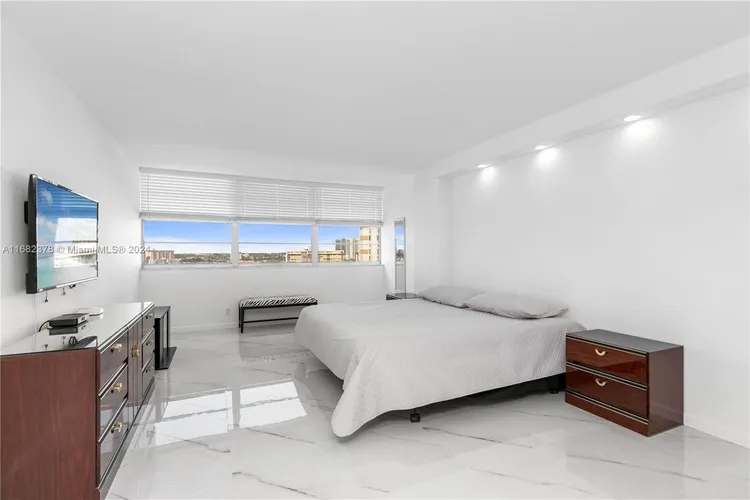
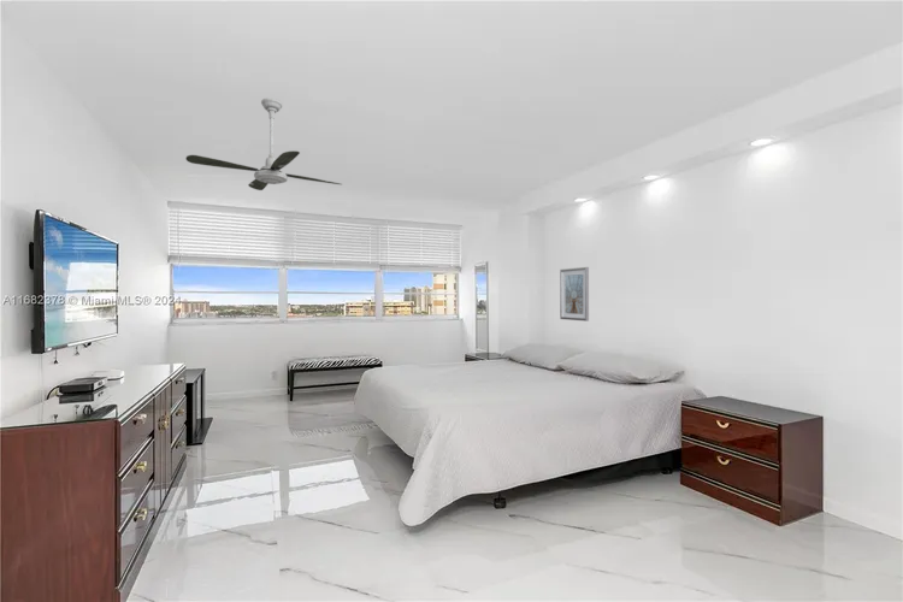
+ picture frame [559,266,590,323]
+ ceiling fan [184,98,342,191]
